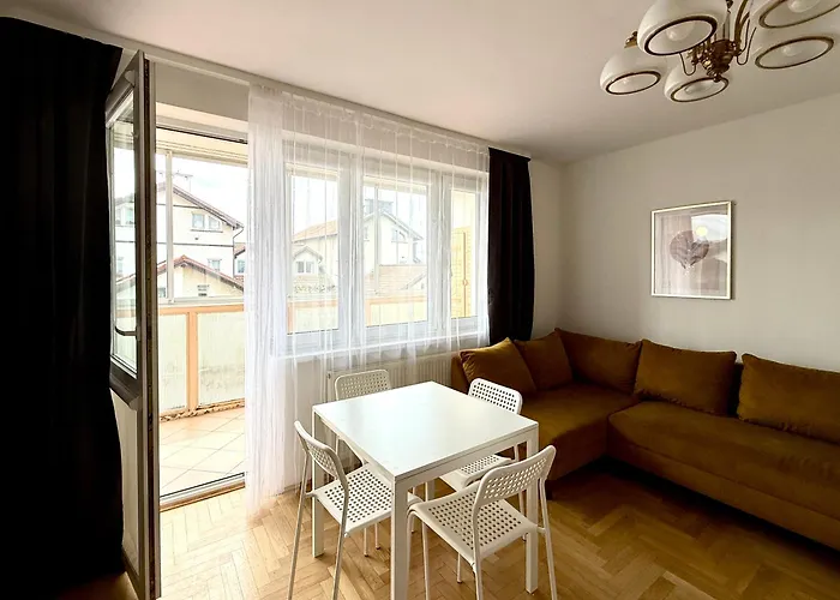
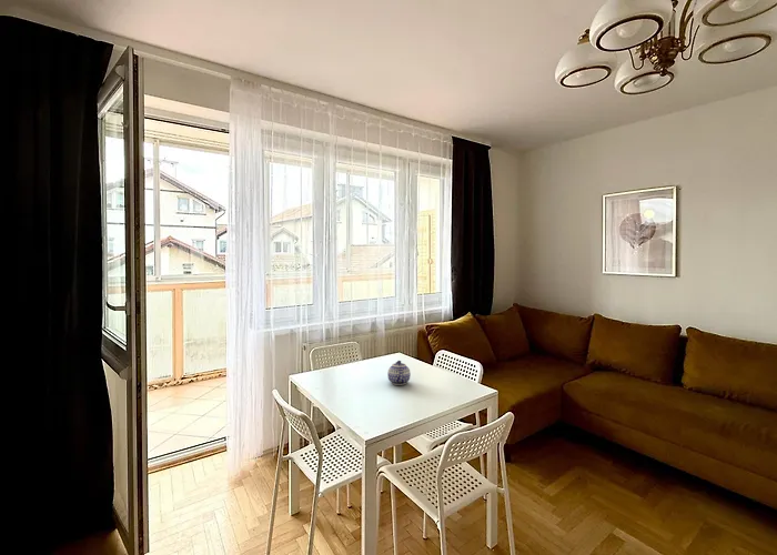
+ teapot [386,360,412,386]
